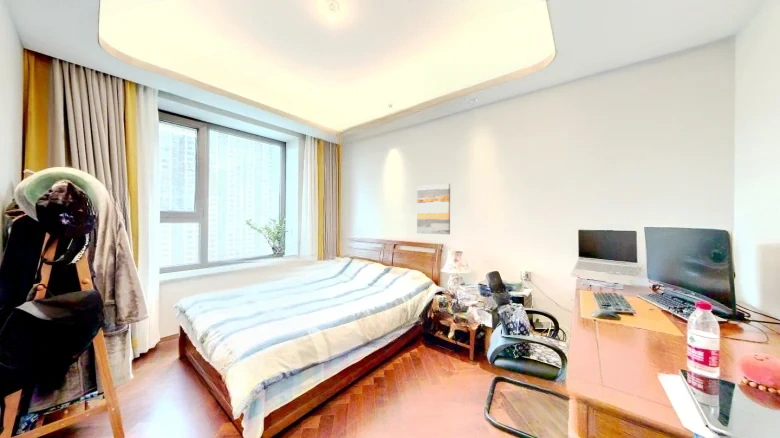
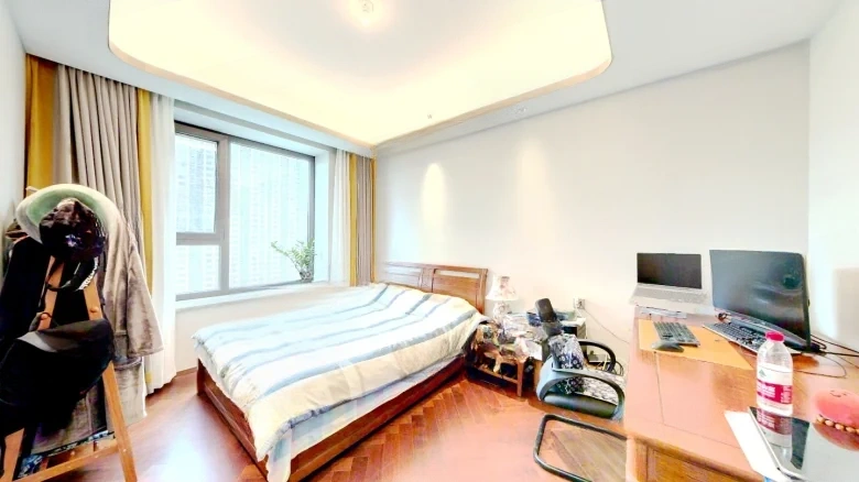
- wall art [416,183,451,235]
